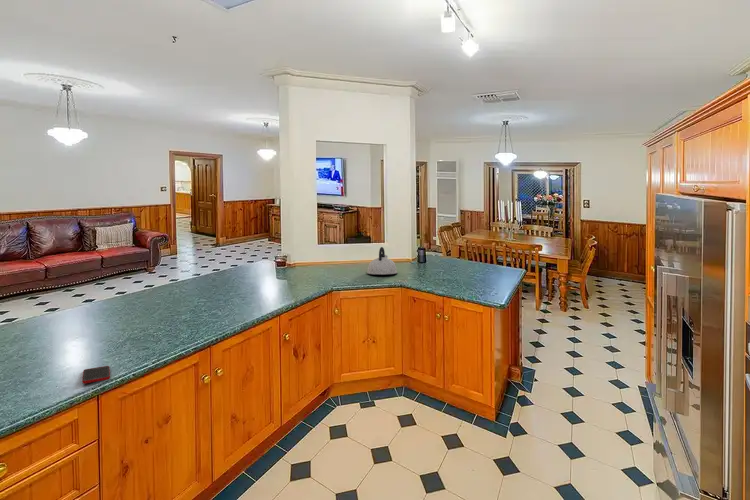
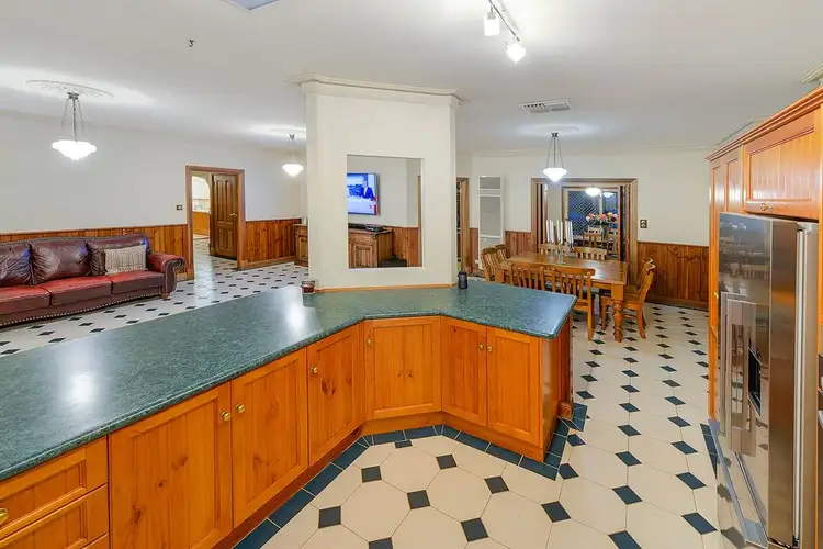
- kettle [366,246,398,276]
- cell phone [81,365,111,385]
